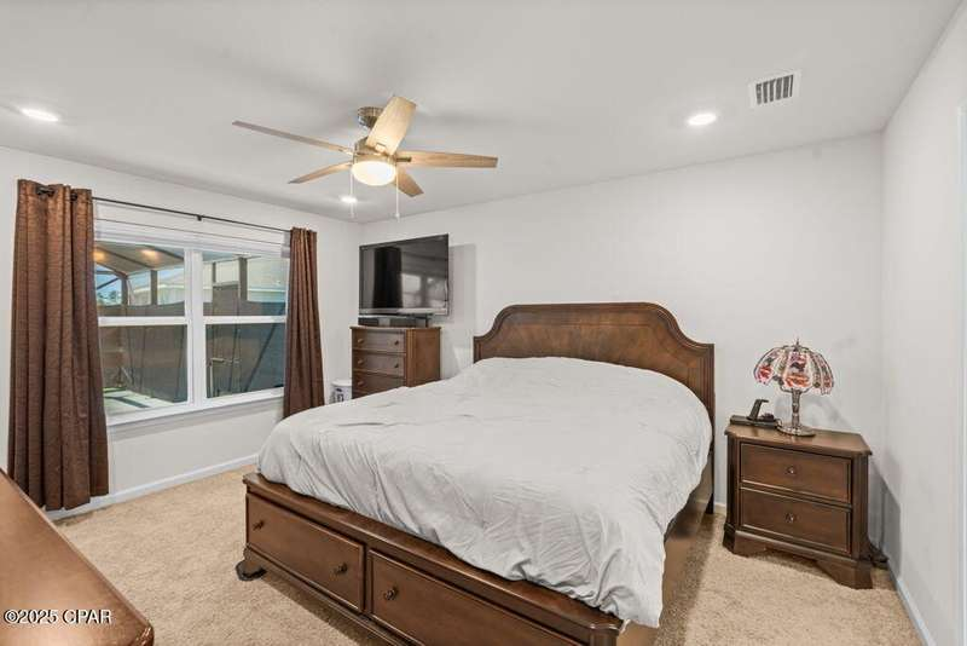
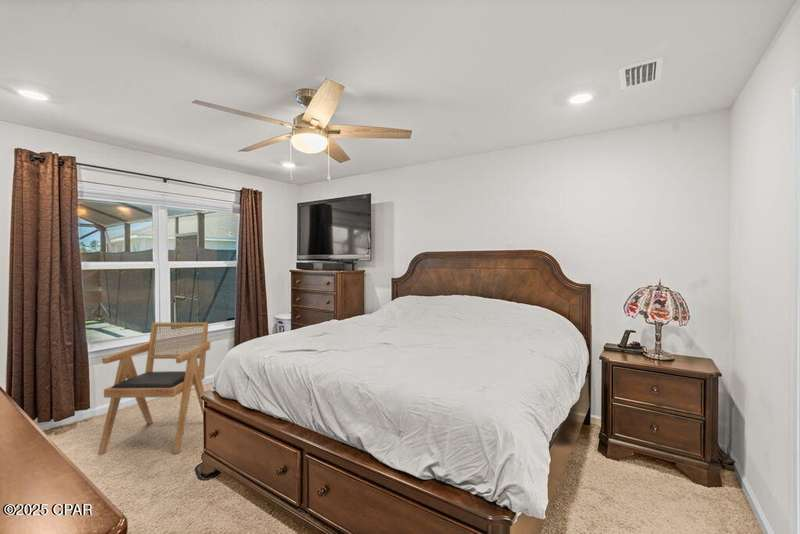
+ armchair [97,321,212,455]
